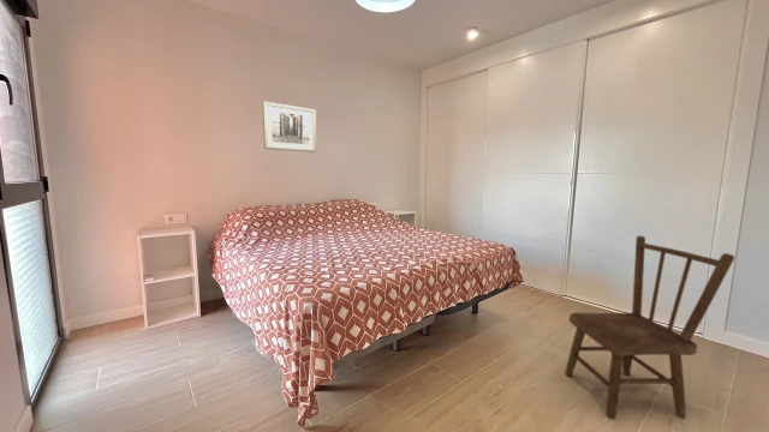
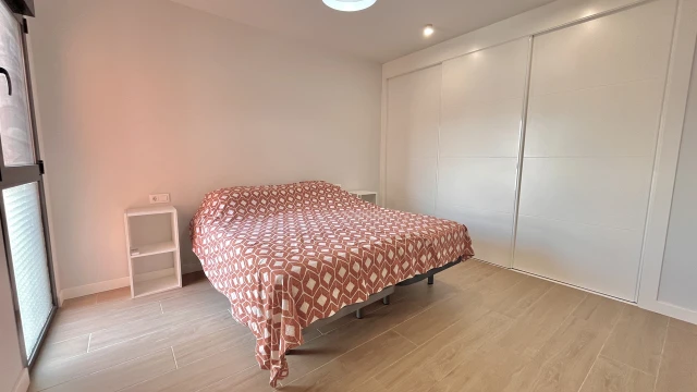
- dining chair [564,235,735,420]
- wall art [262,101,317,154]
